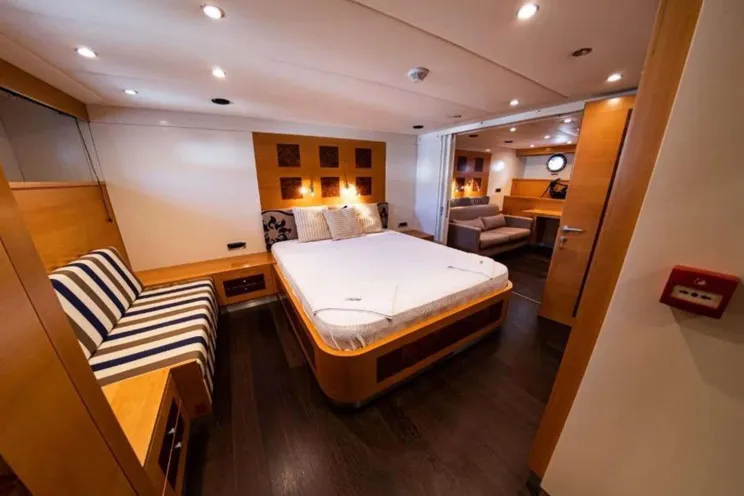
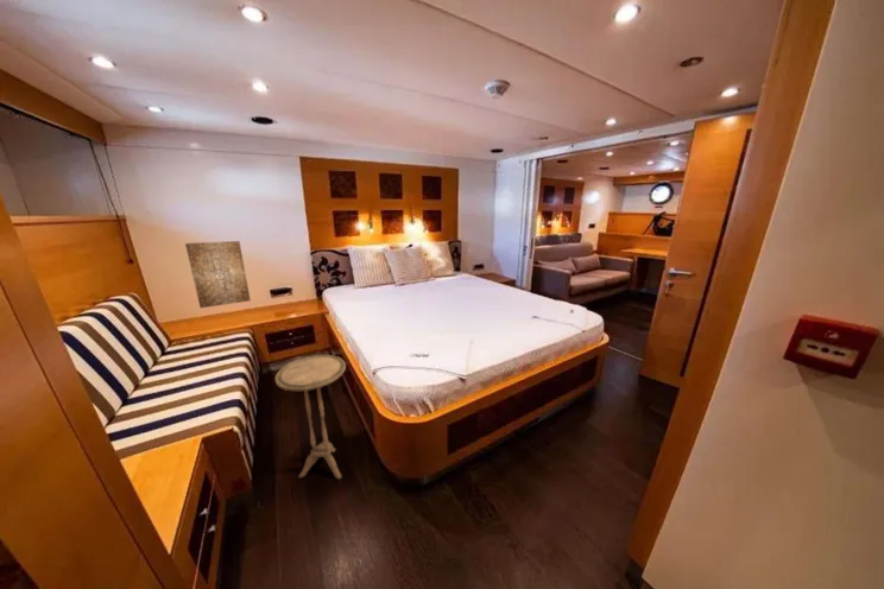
+ wall art [184,240,252,309]
+ side table [274,354,347,481]
